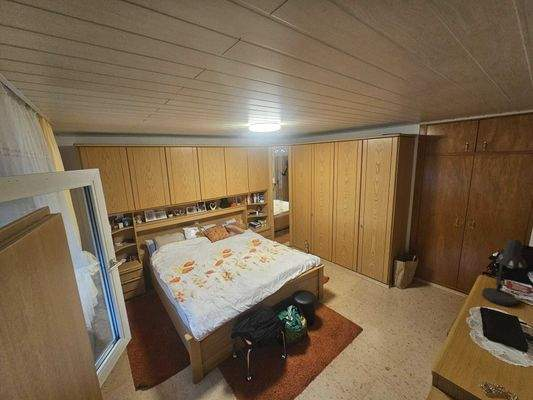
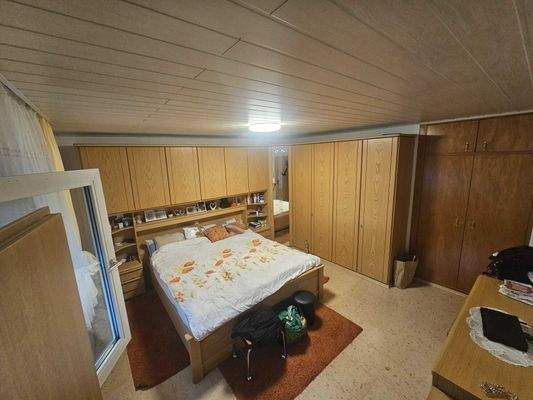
- desk lamp [481,238,528,308]
